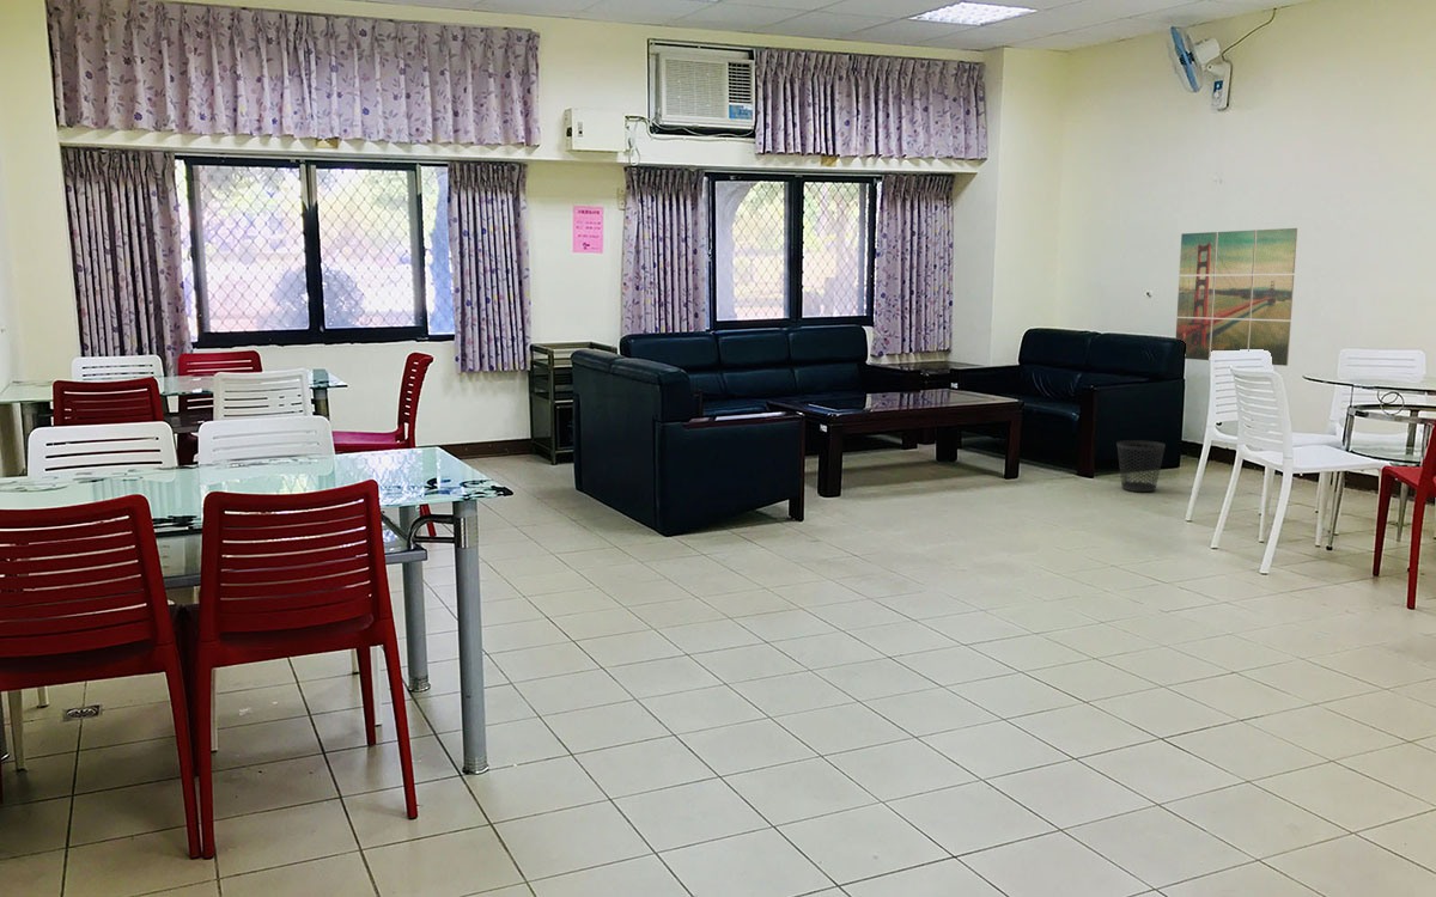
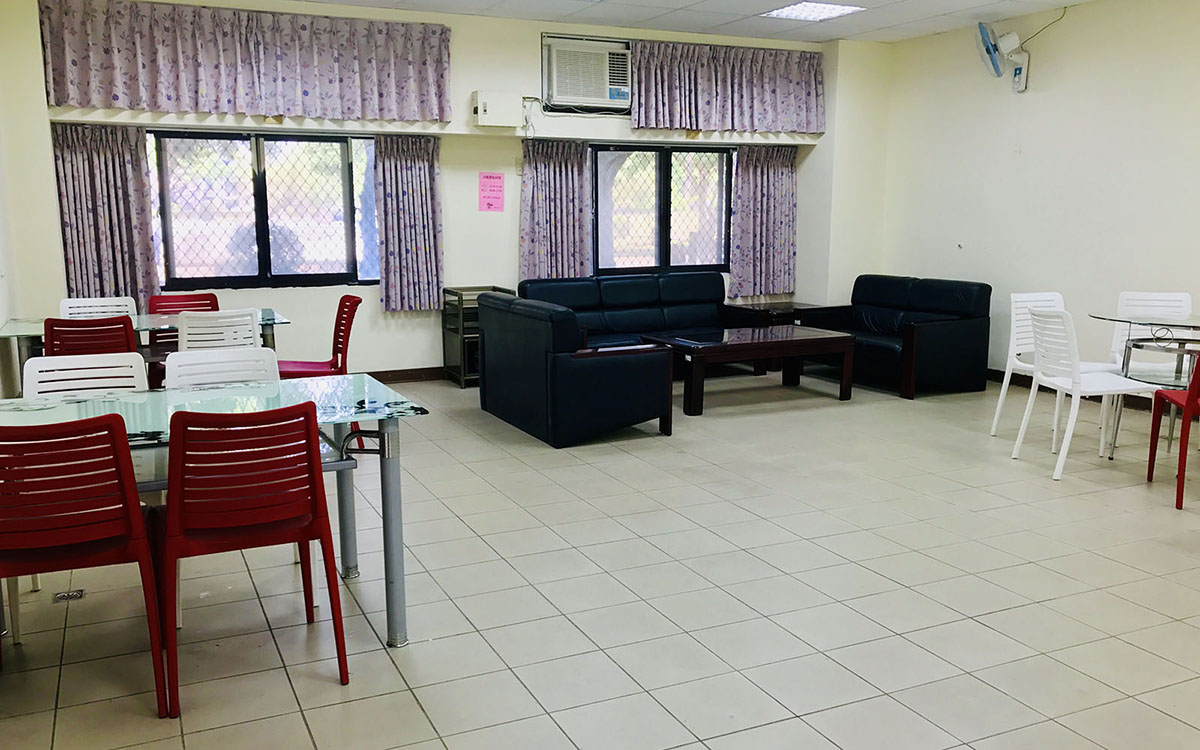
- wastebasket [1115,439,1167,493]
- wall art [1175,227,1298,367]
